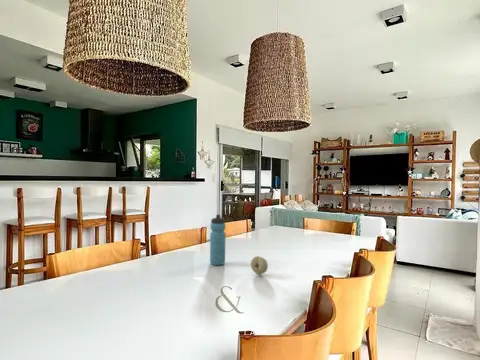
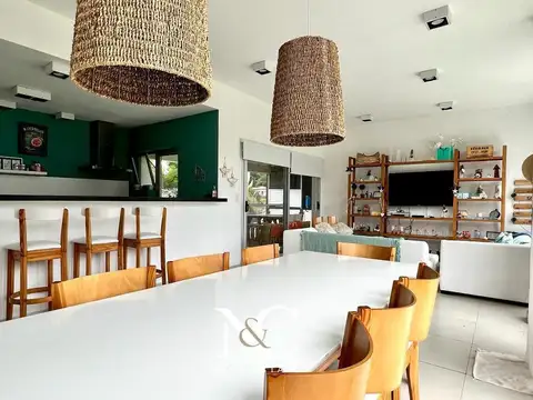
- fruit [250,255,269,276]
- water bottle [209,214,227,266]
